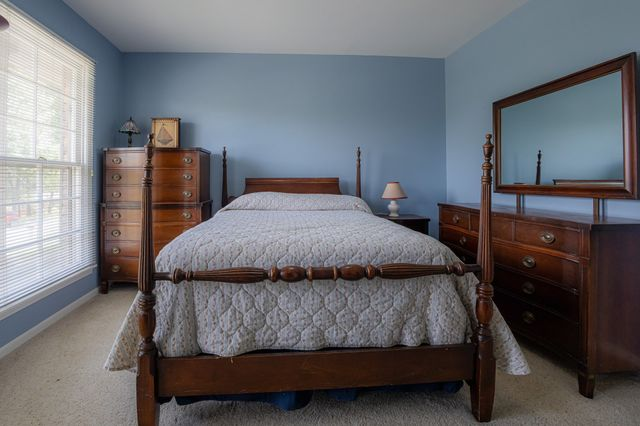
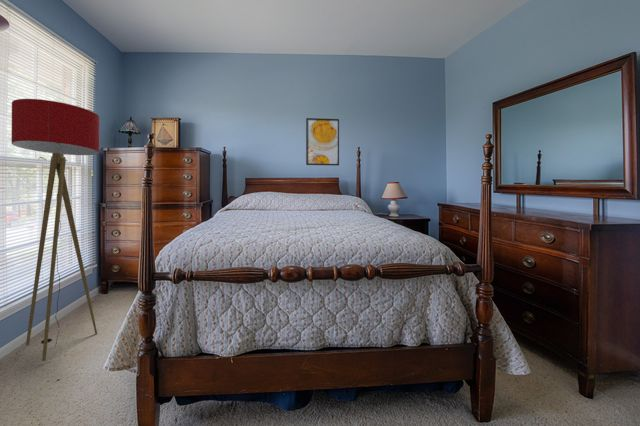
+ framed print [305,117,340,167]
+ floor lamp [11,98,100,362]
